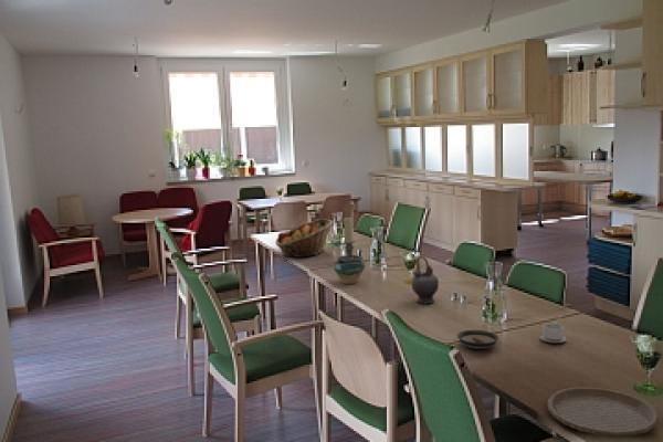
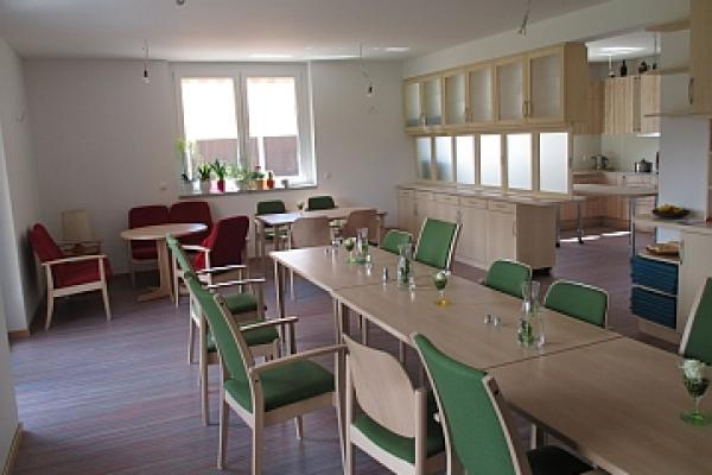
- teapot [410,255,440,304]
- plate [547,386,660,436]
- fruit basket [274,218,335,259]
- candle holder [337,217,362,263]
- teacup [539,314,567,344]
- bowl [332,262,367,285]
- saucer [456,329,499,350]
